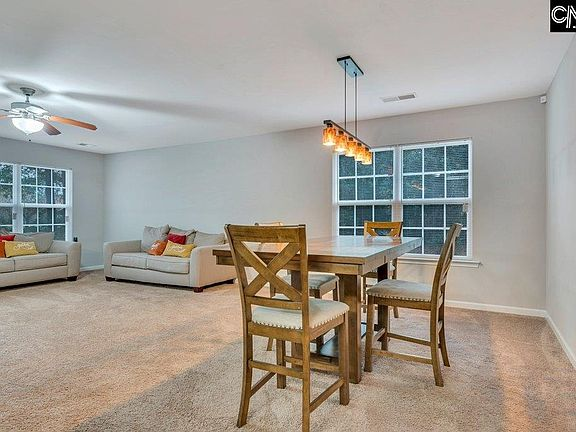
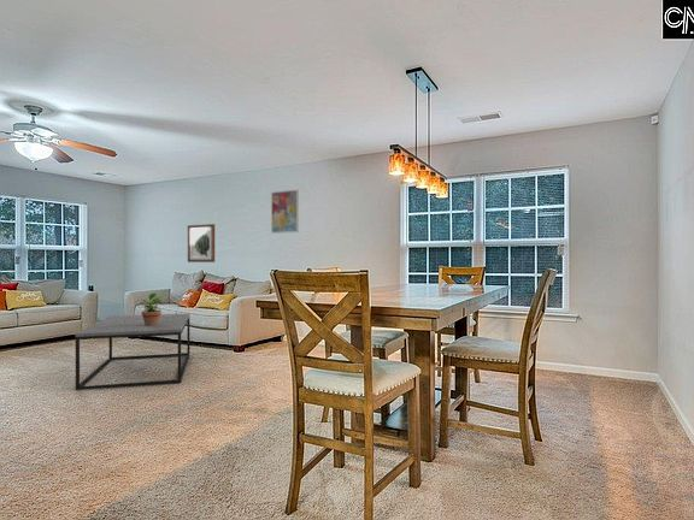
+ potted plant [134,291,164,326]
+ wall art [187,223,216,264]
+ wall art [270,189,300,235]
+ coffee table [75,313,190,391]
